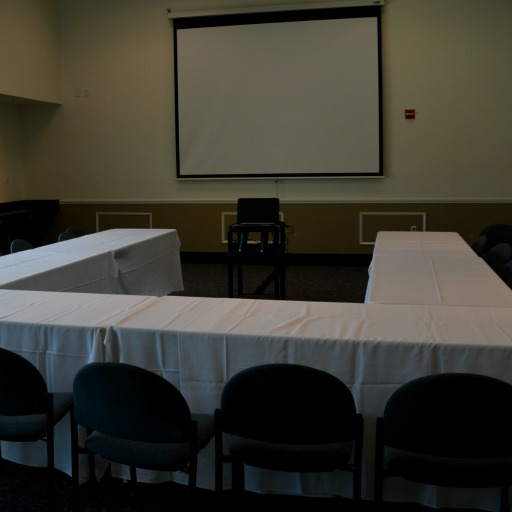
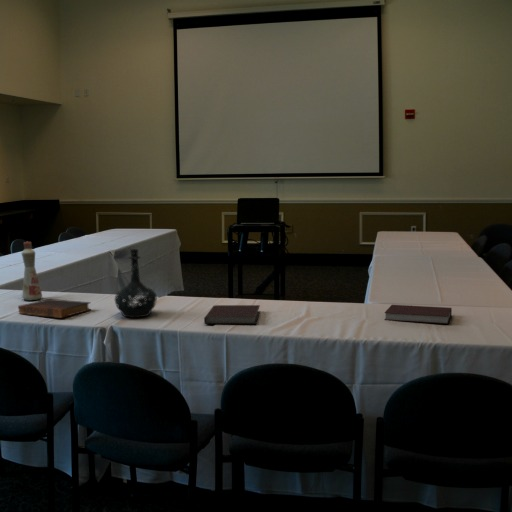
+ bottle [114,248,158,318]
+ bottle [21,240,43,302]
+ book [18,298,92,319]
+ notebook [384,304,453,325]
+ notebook [203,304,261,325]
